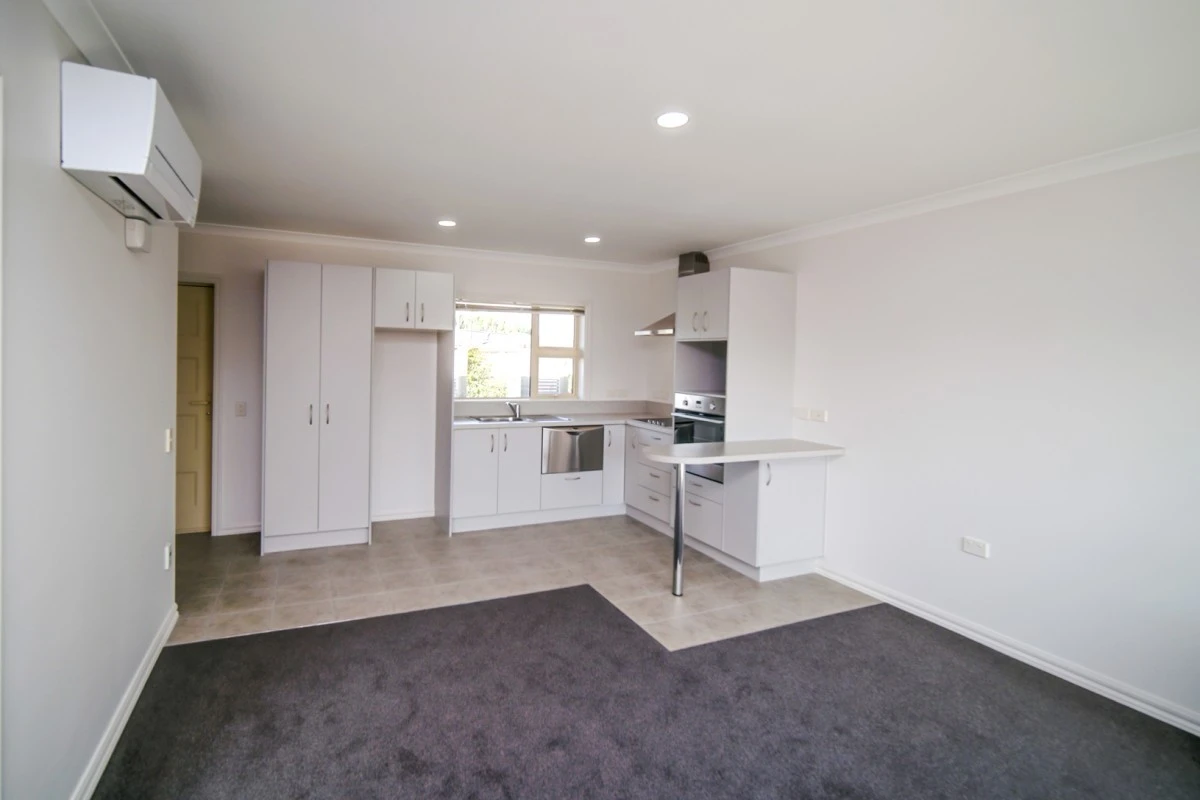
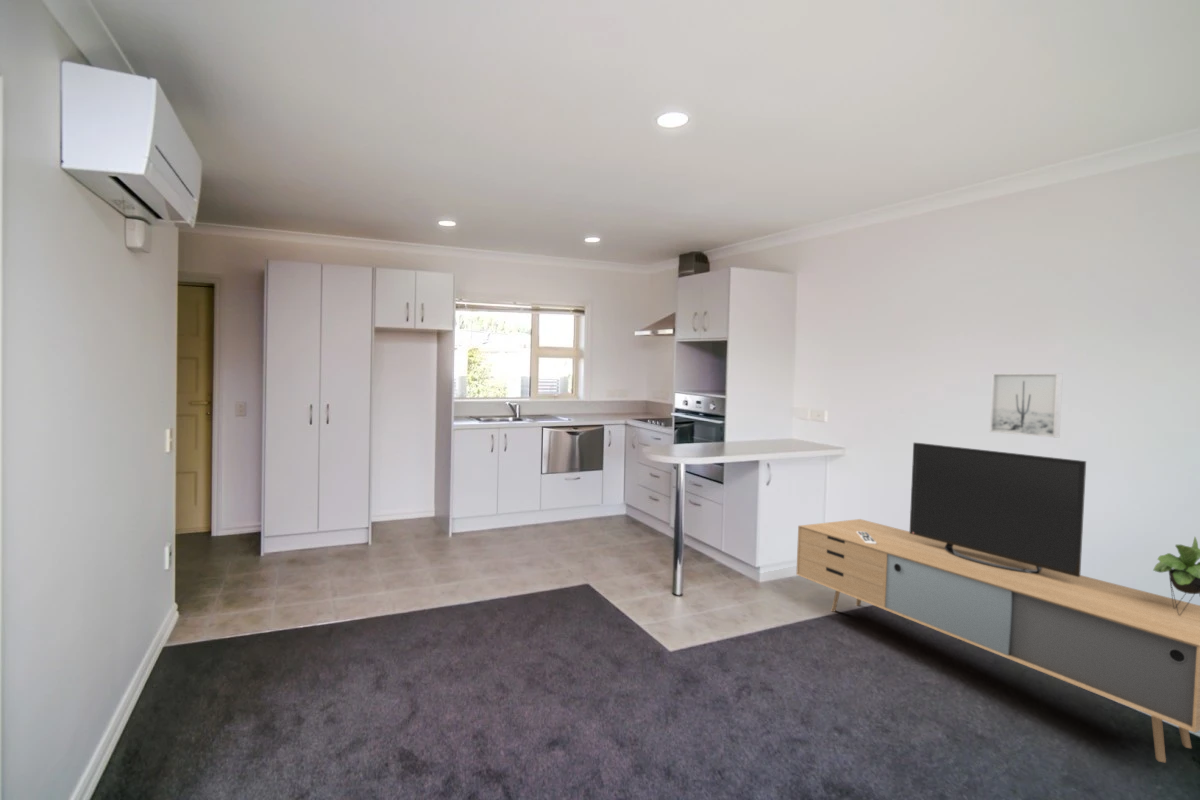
+ media console [795,441,1200,764]
+ wall art [989,372,1064,438]
